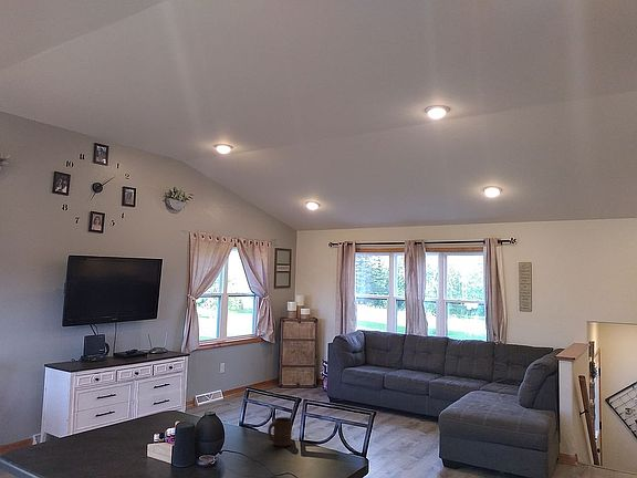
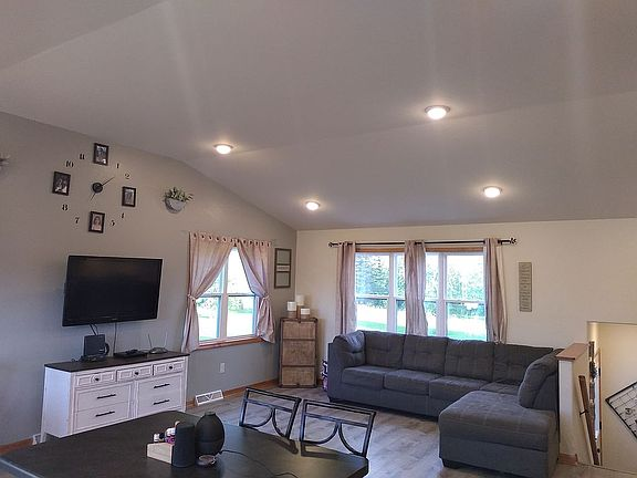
- cup [267,416,293,447]
